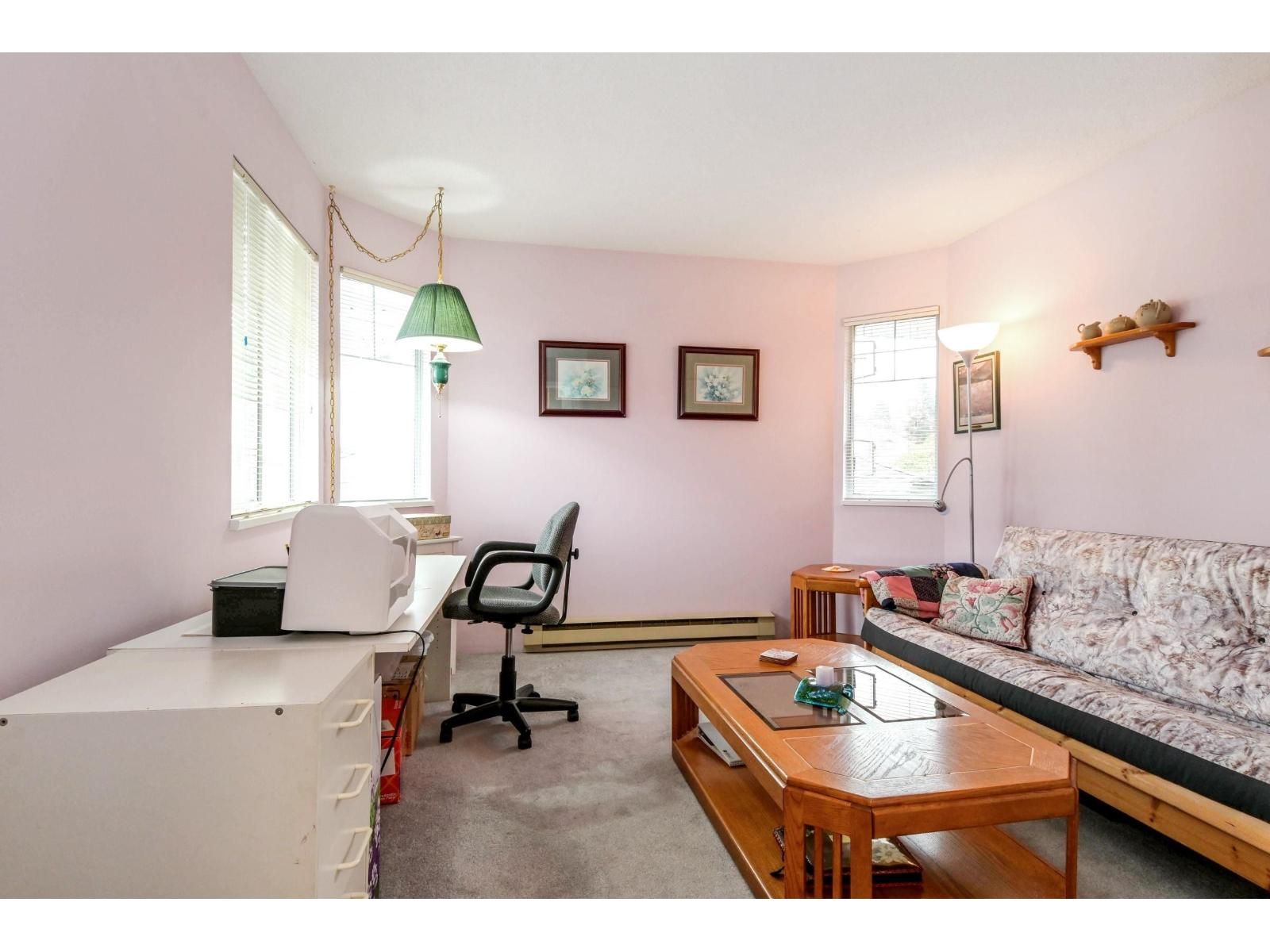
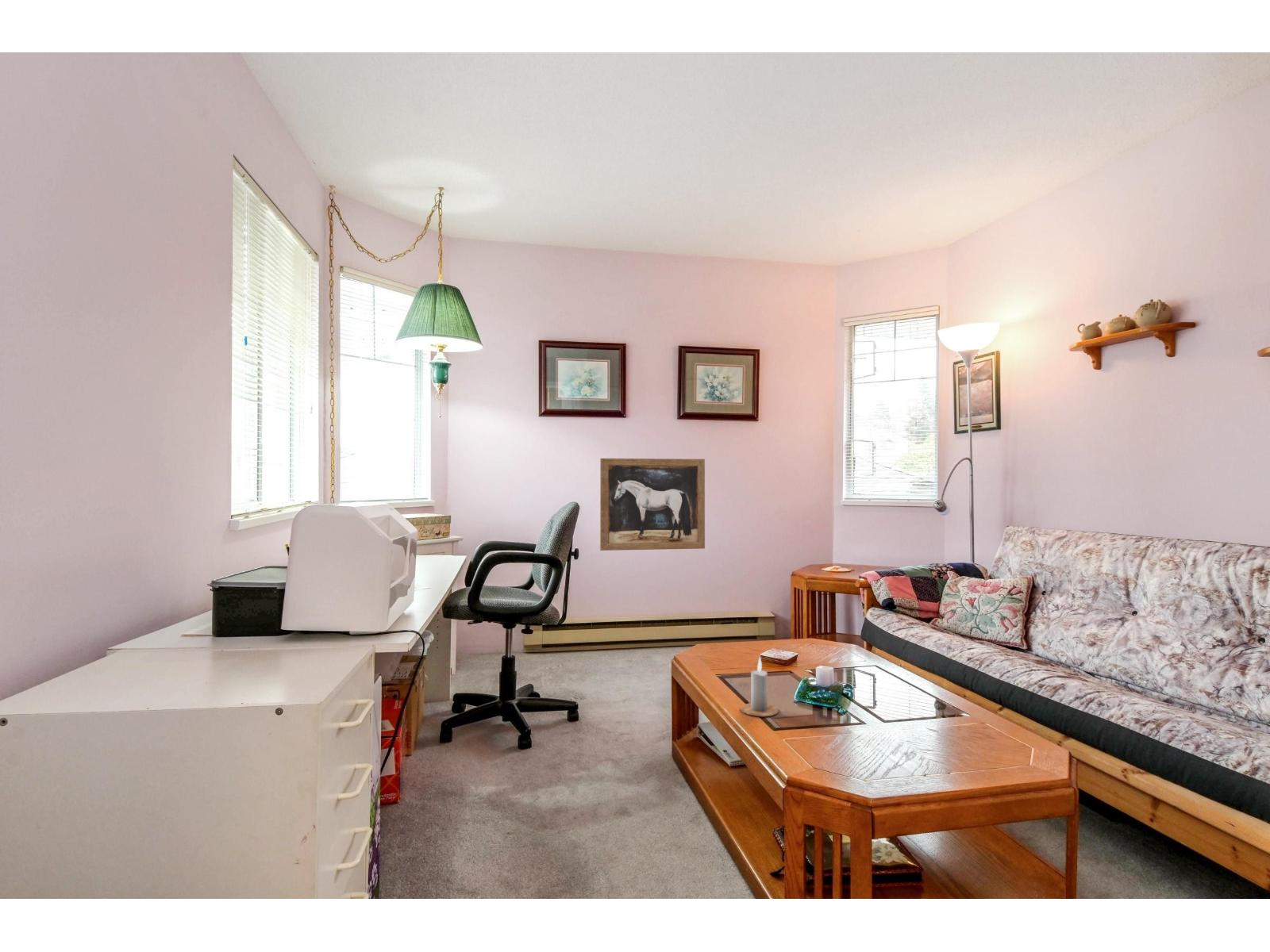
+ wall art [599,458,706,551]
+ candle [740,656,779,717]
